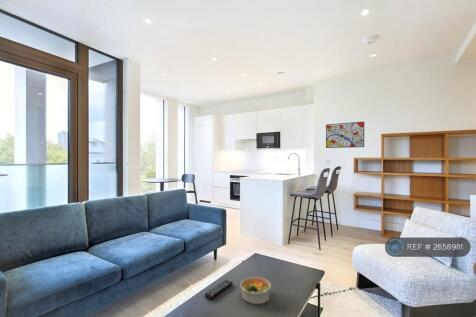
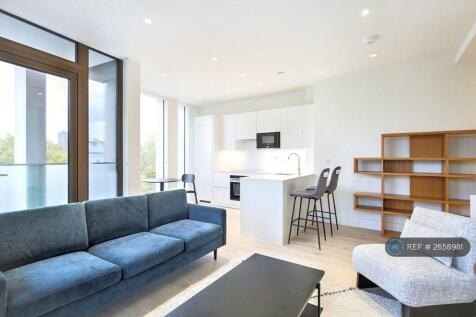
- wall art [325,121,365,149]
- bowl [239,276,272,305]
- remote control [204,279,234,300]
